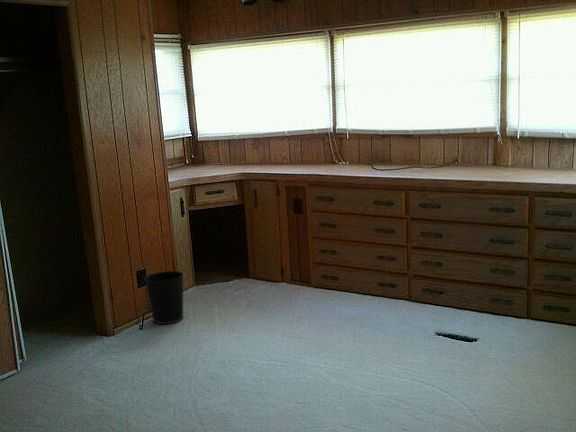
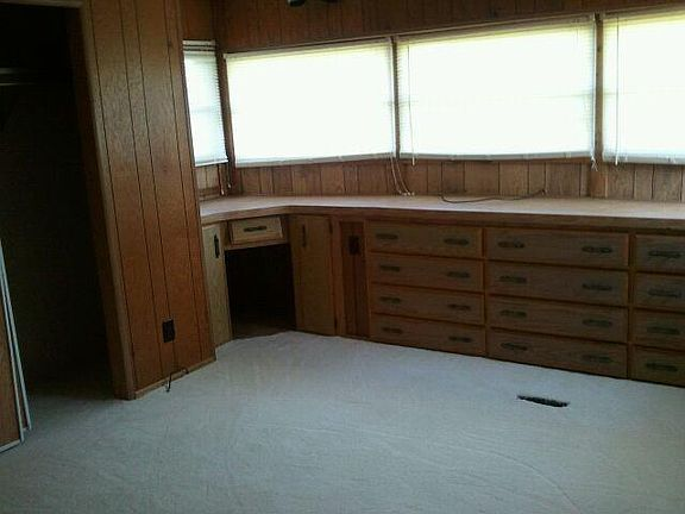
- wastebasket [143,270,185,325]
